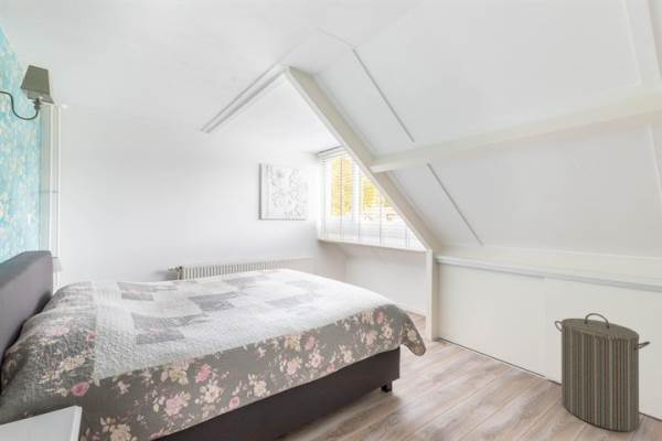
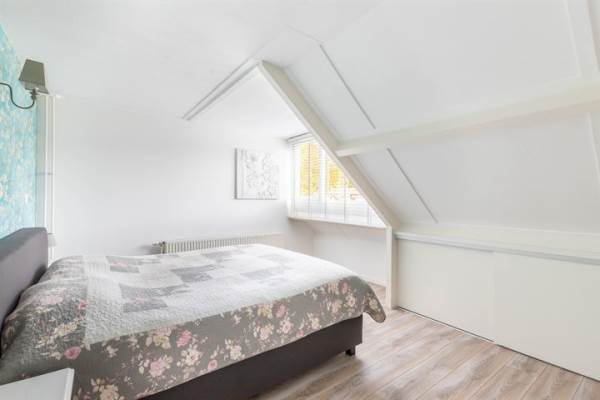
- laundry hamper [554,312,651,432]
